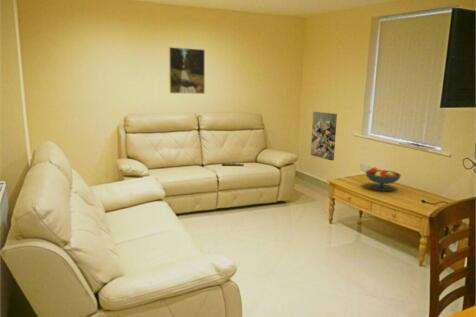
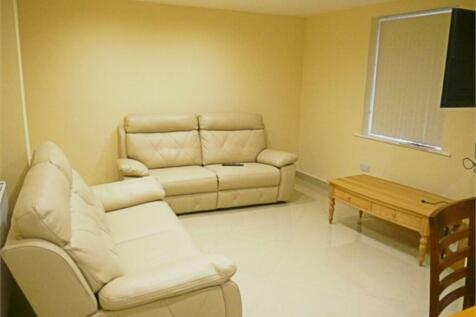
- fruit bowl [364,166,402,192]
- wall art [310,111,338,162]
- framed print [168,46,206,95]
